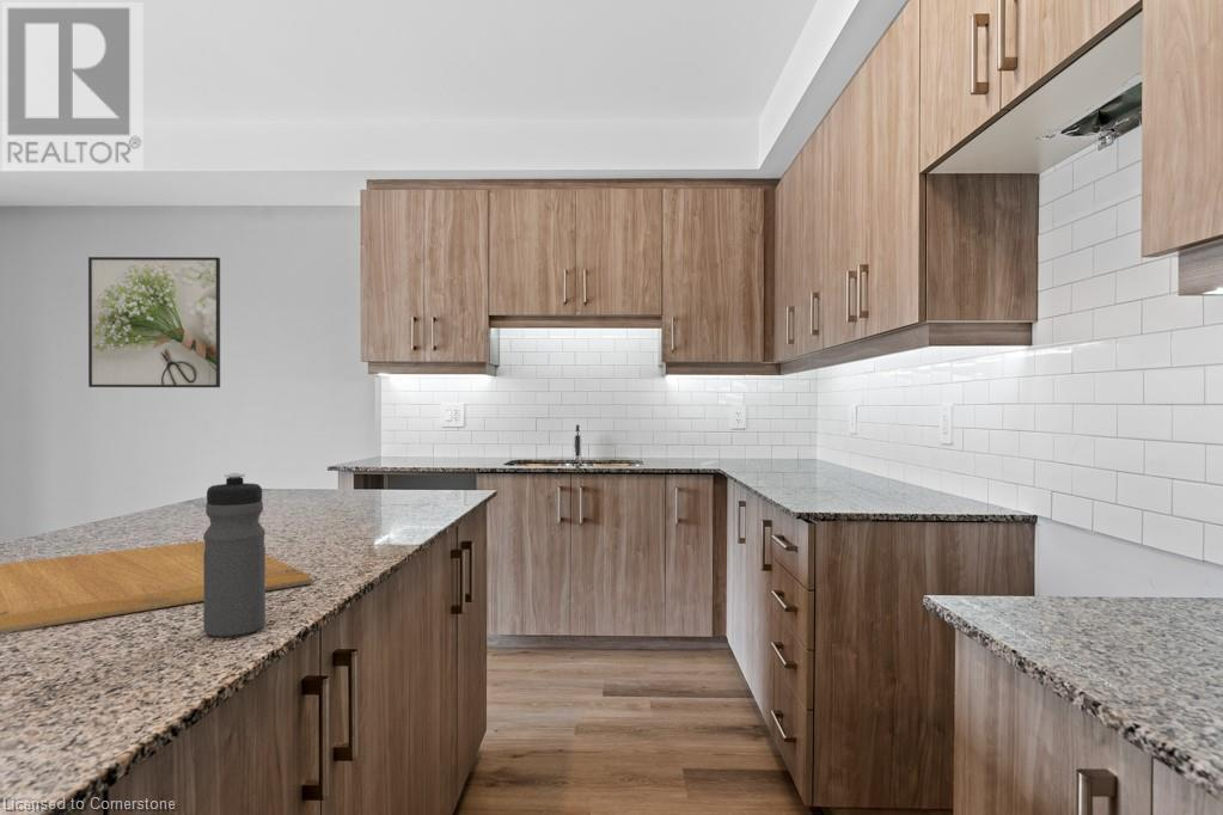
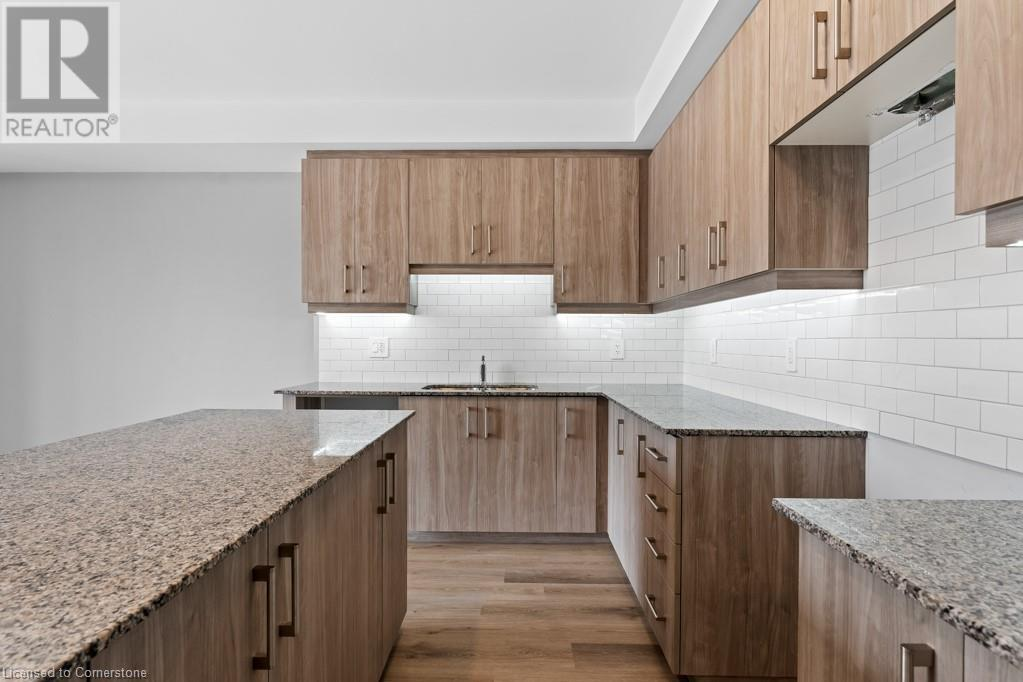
- water bottle [202,472,267,638]
- chopping board [0,540,314,635]
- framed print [87,256,221,388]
